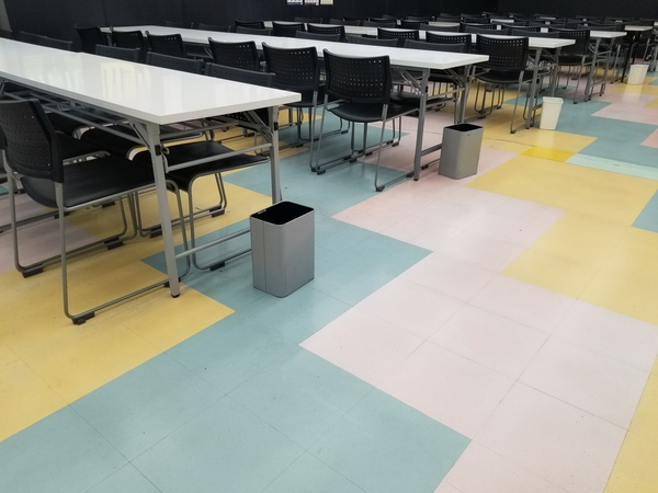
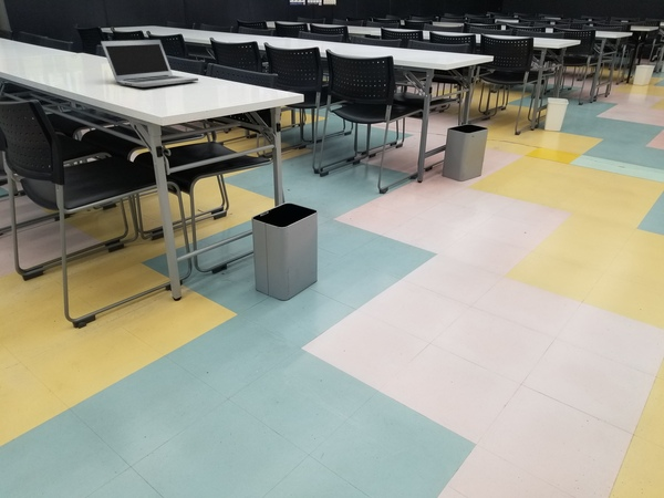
+ laptop [100,39,199,89]
